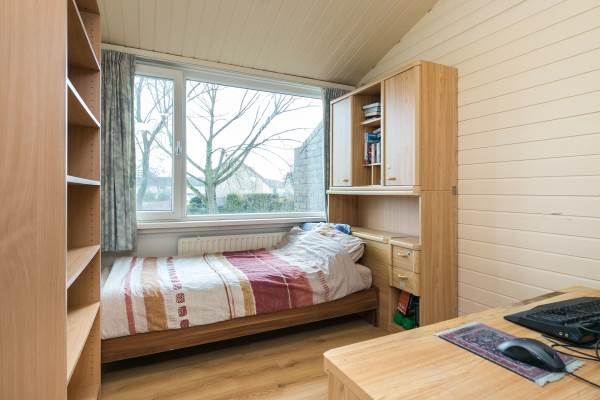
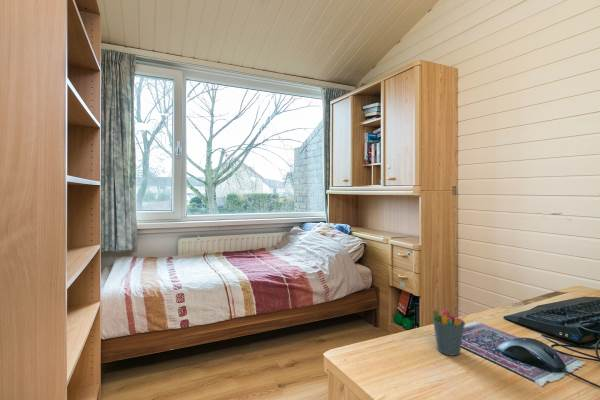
+ pen holder [431,305,467,357]
